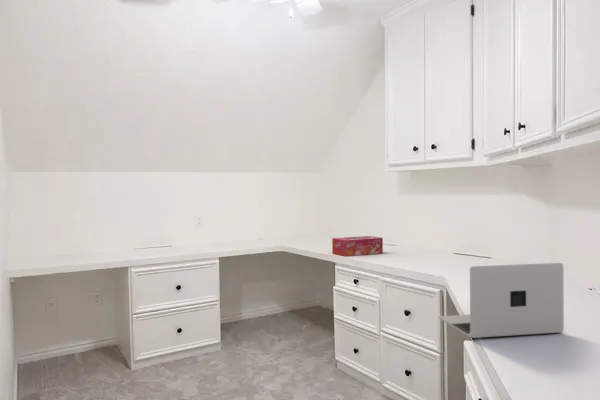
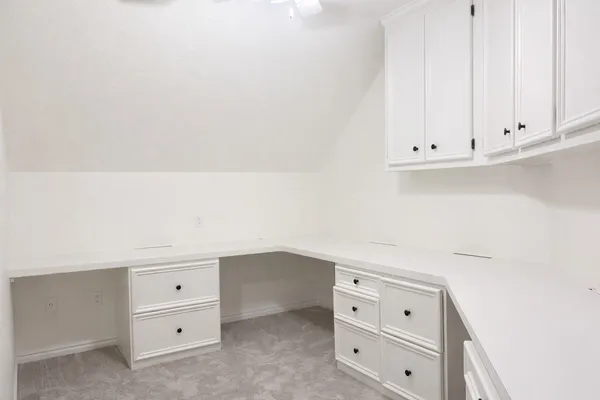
- laptop [438,262,565,339]
- tissue box [331,235,384,257]
